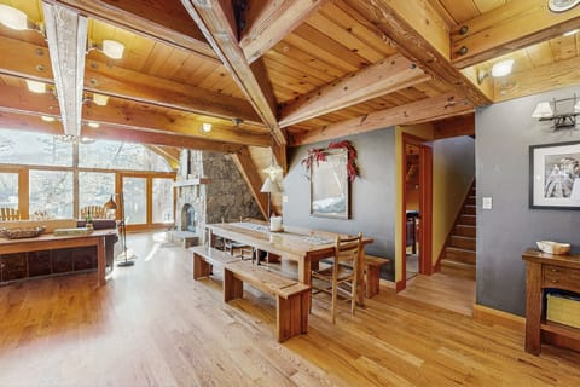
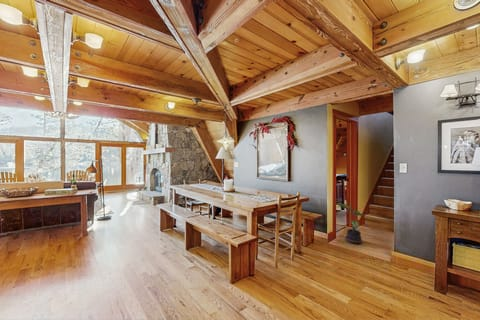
+ potted plant [335,202,366,245]
